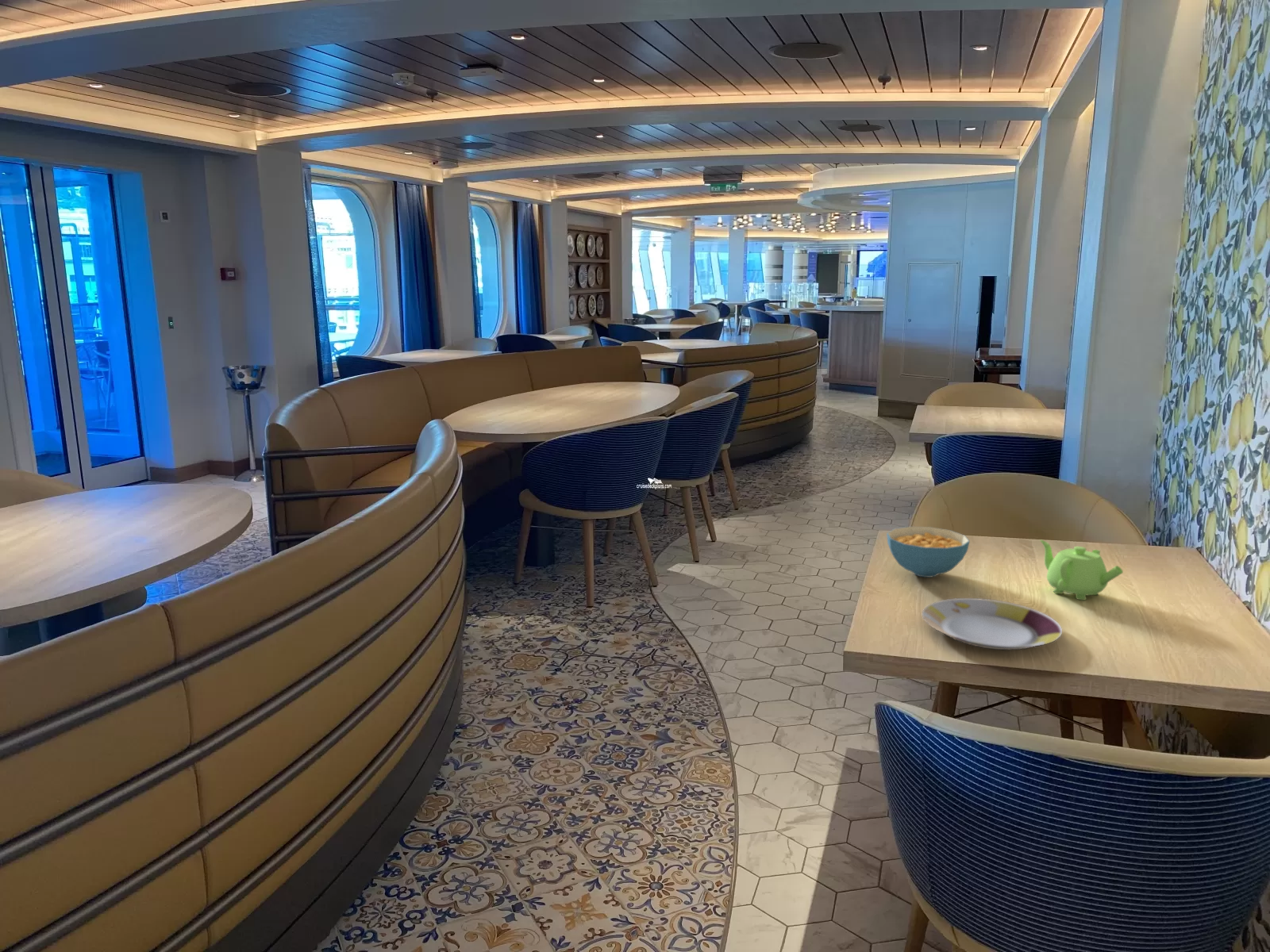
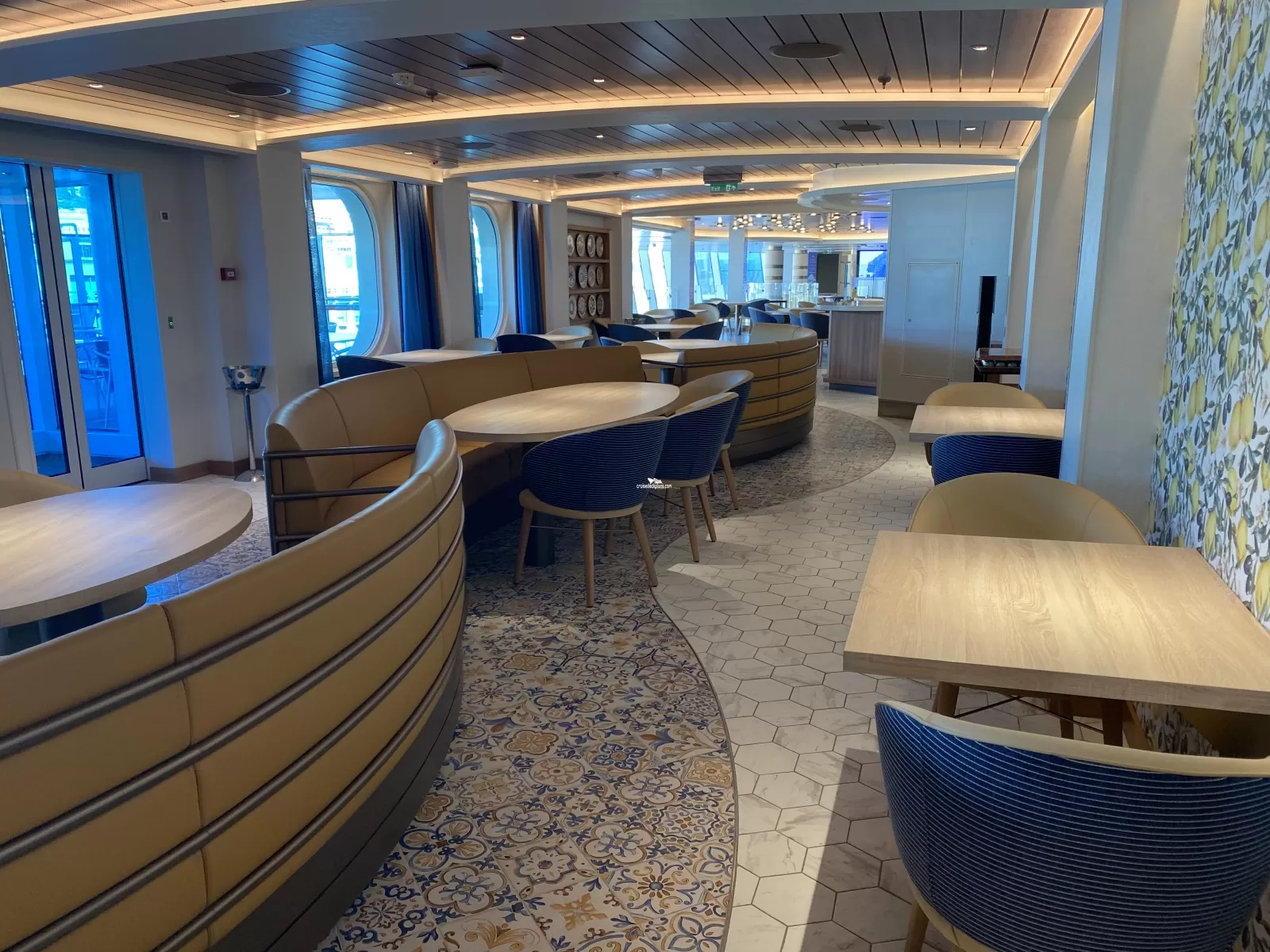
- plate [922,597,1063,651]
- teapot [1039,539,1124,601]
- cereal bowl [886,526,971,578]
